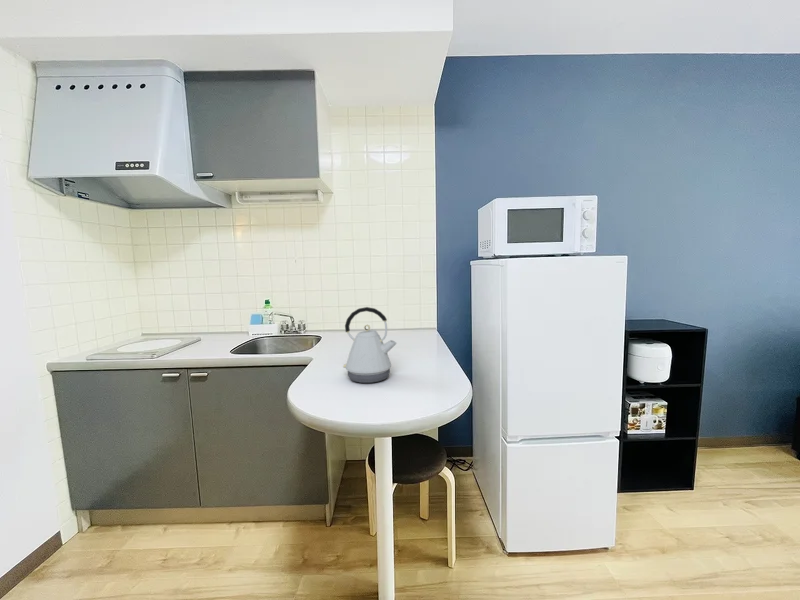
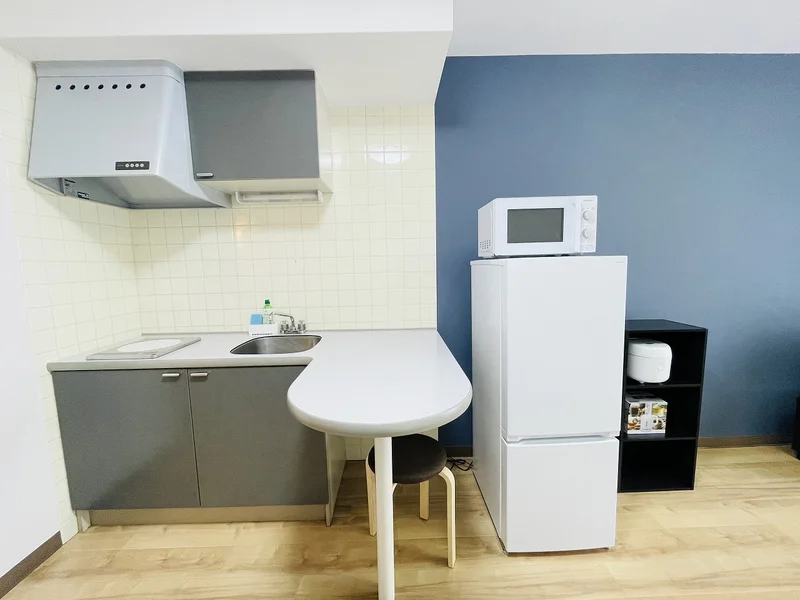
- kettle [342,306,398,384]
